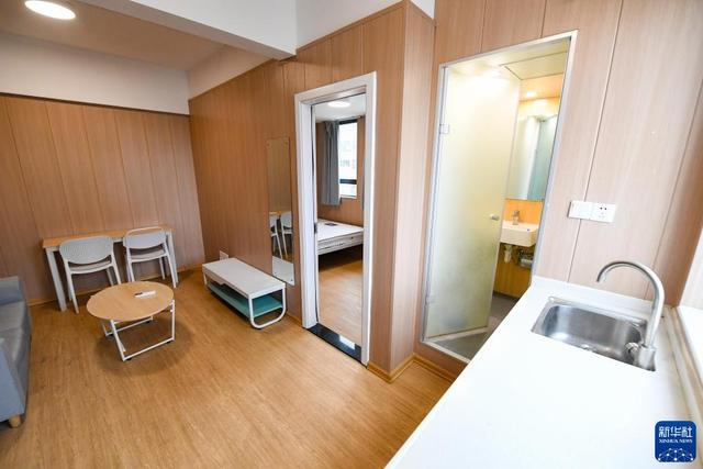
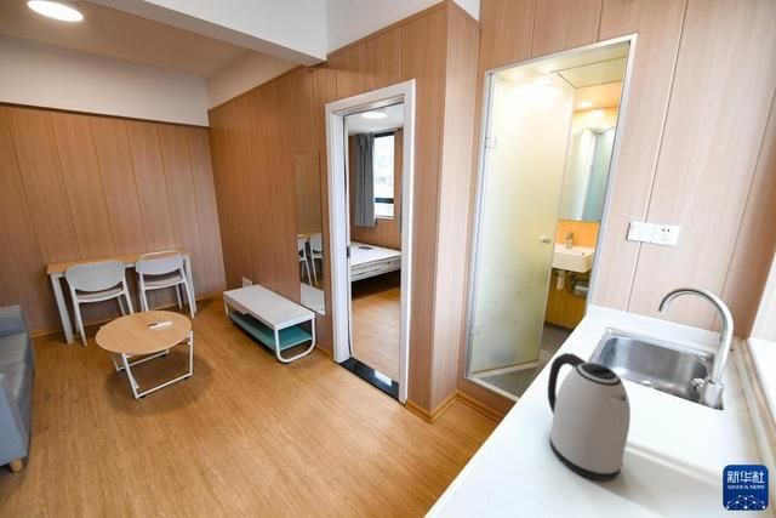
+ kettle [547,352,632,482]
